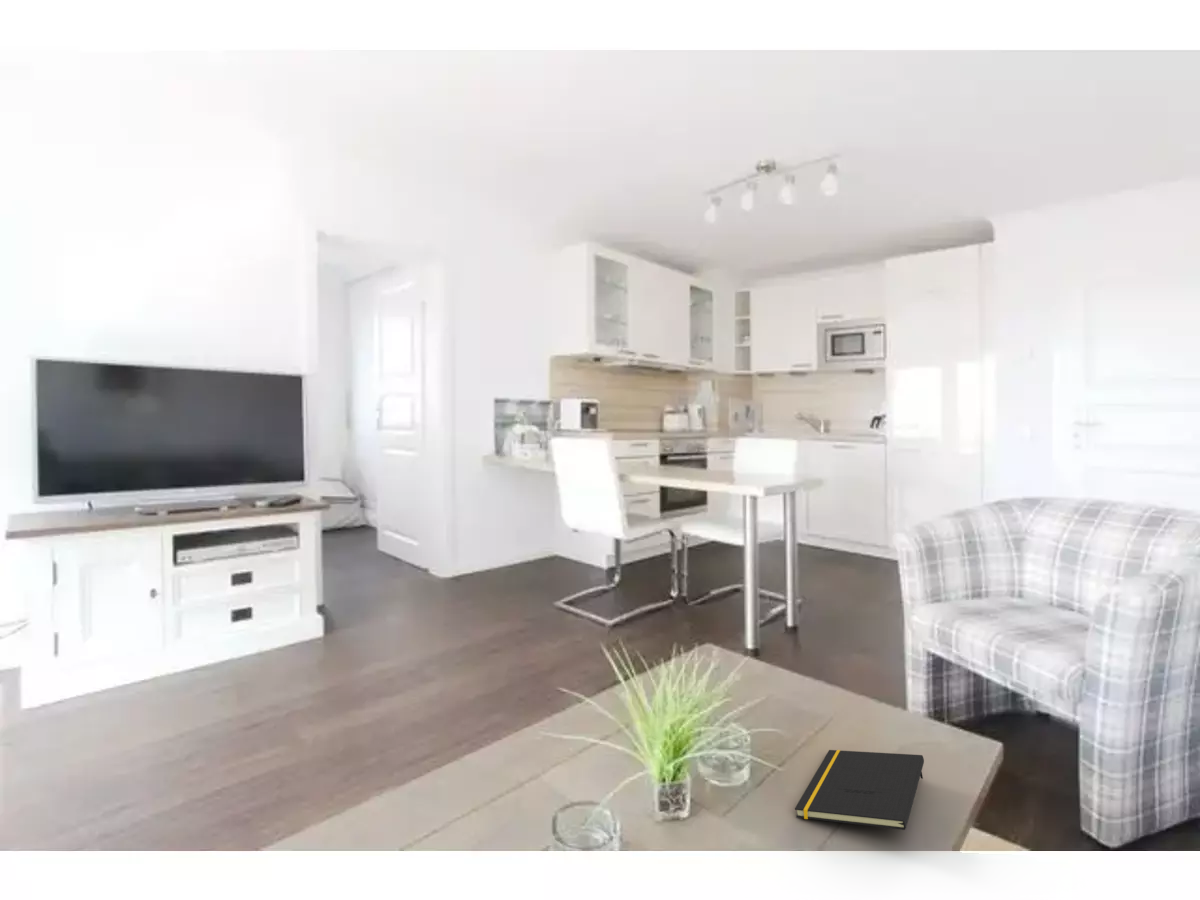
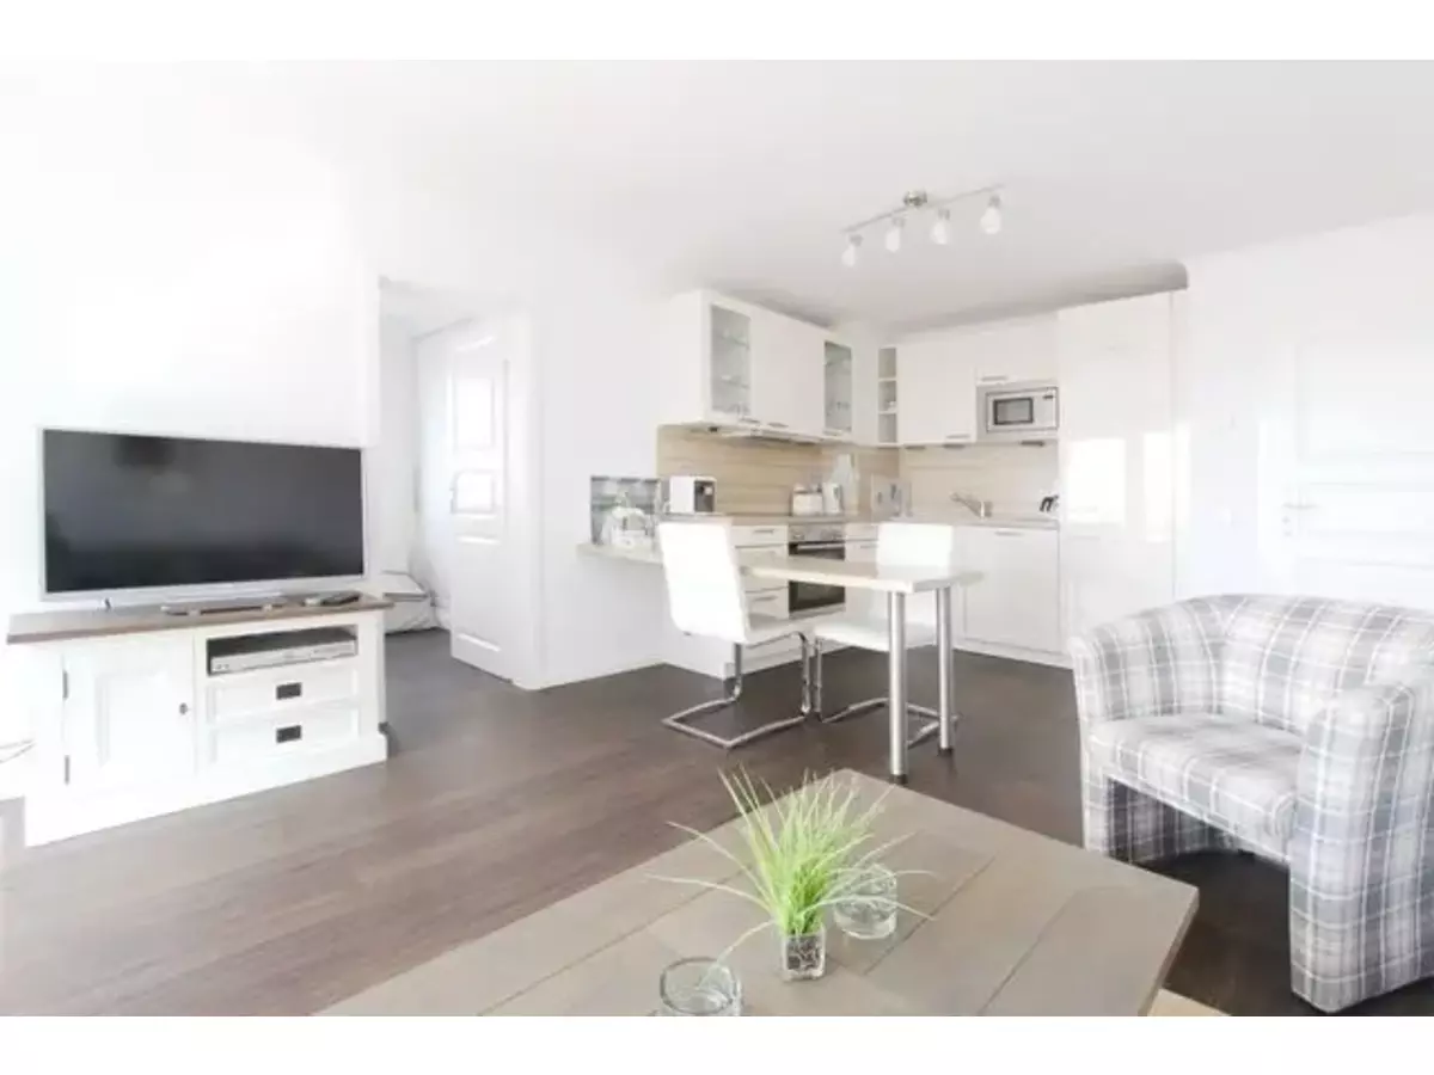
- notepad [794,749,925,831]
